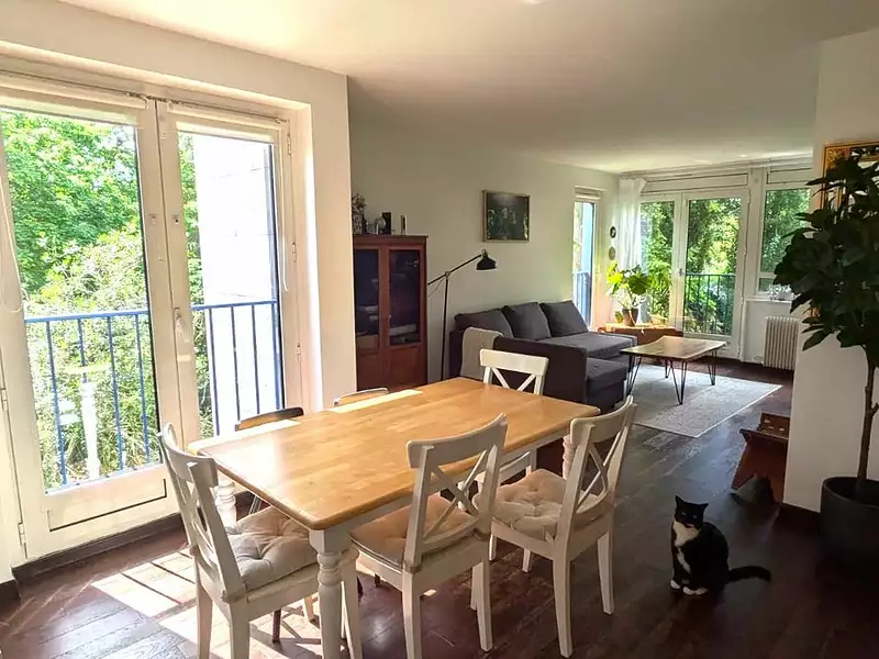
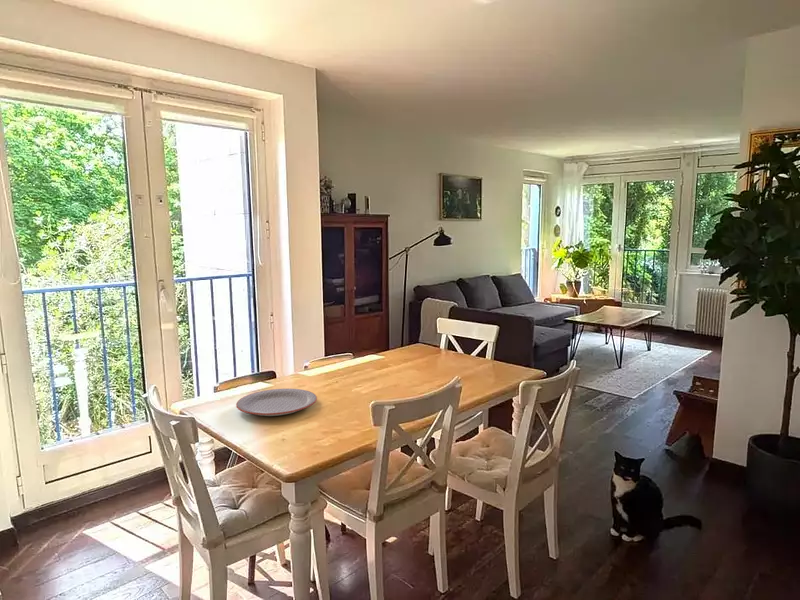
+ plate [235,388,318,417]
